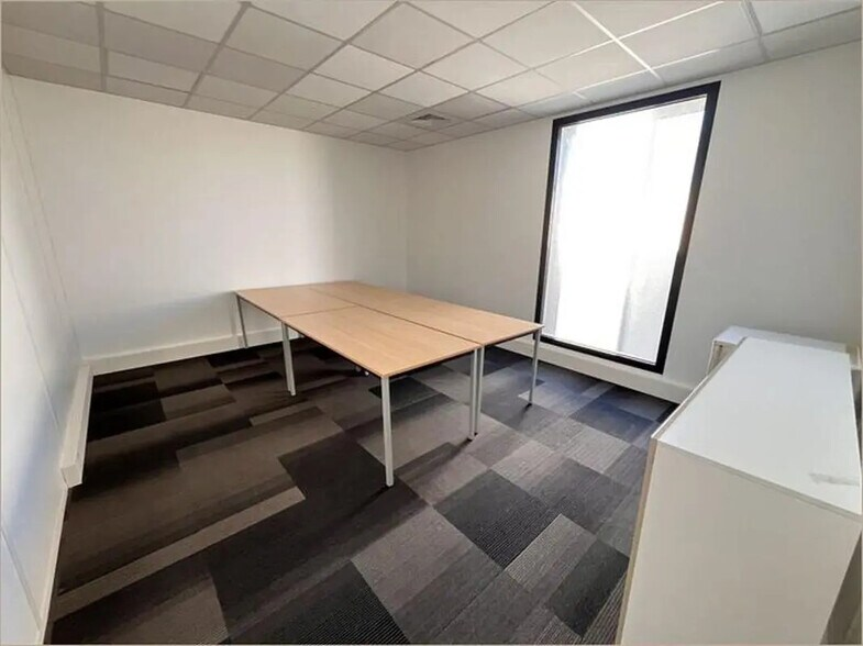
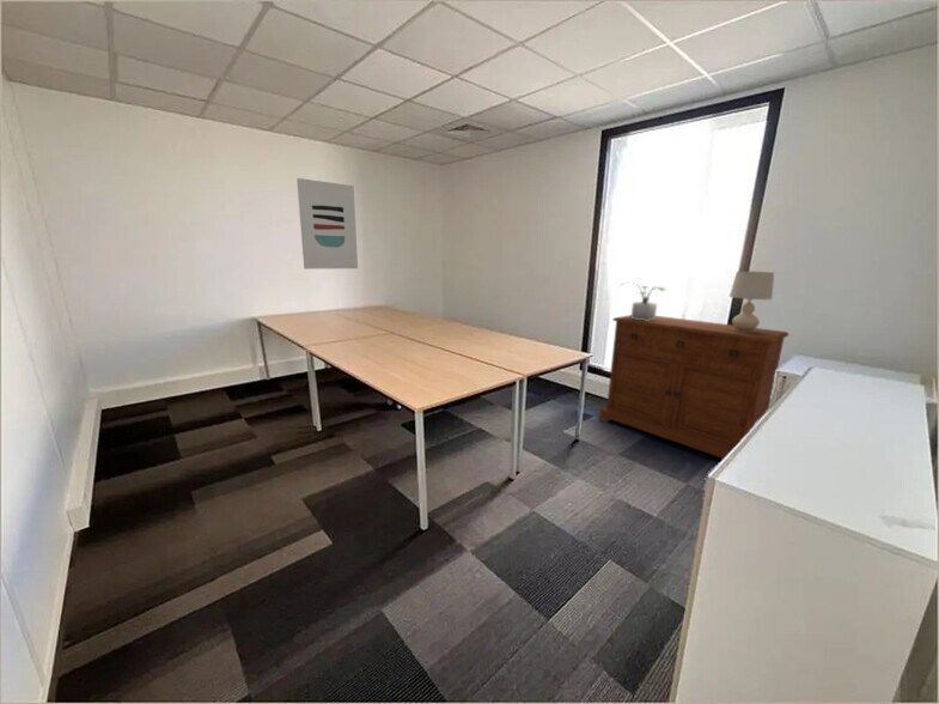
+ sideboard [598,314,789,460]
+ wall art [295,177,359,271]
+ potted plant [618,281,666,321]
+ table lamp [728,271,775,332]
